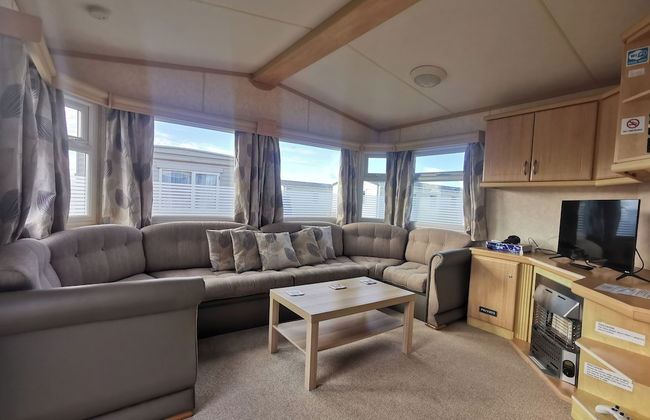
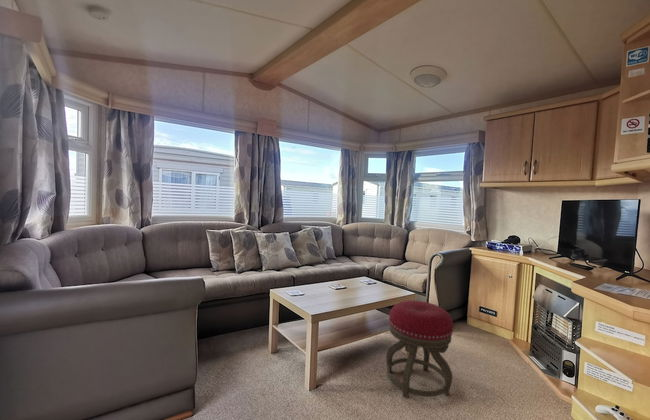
+ stool [385,300,454,399]
